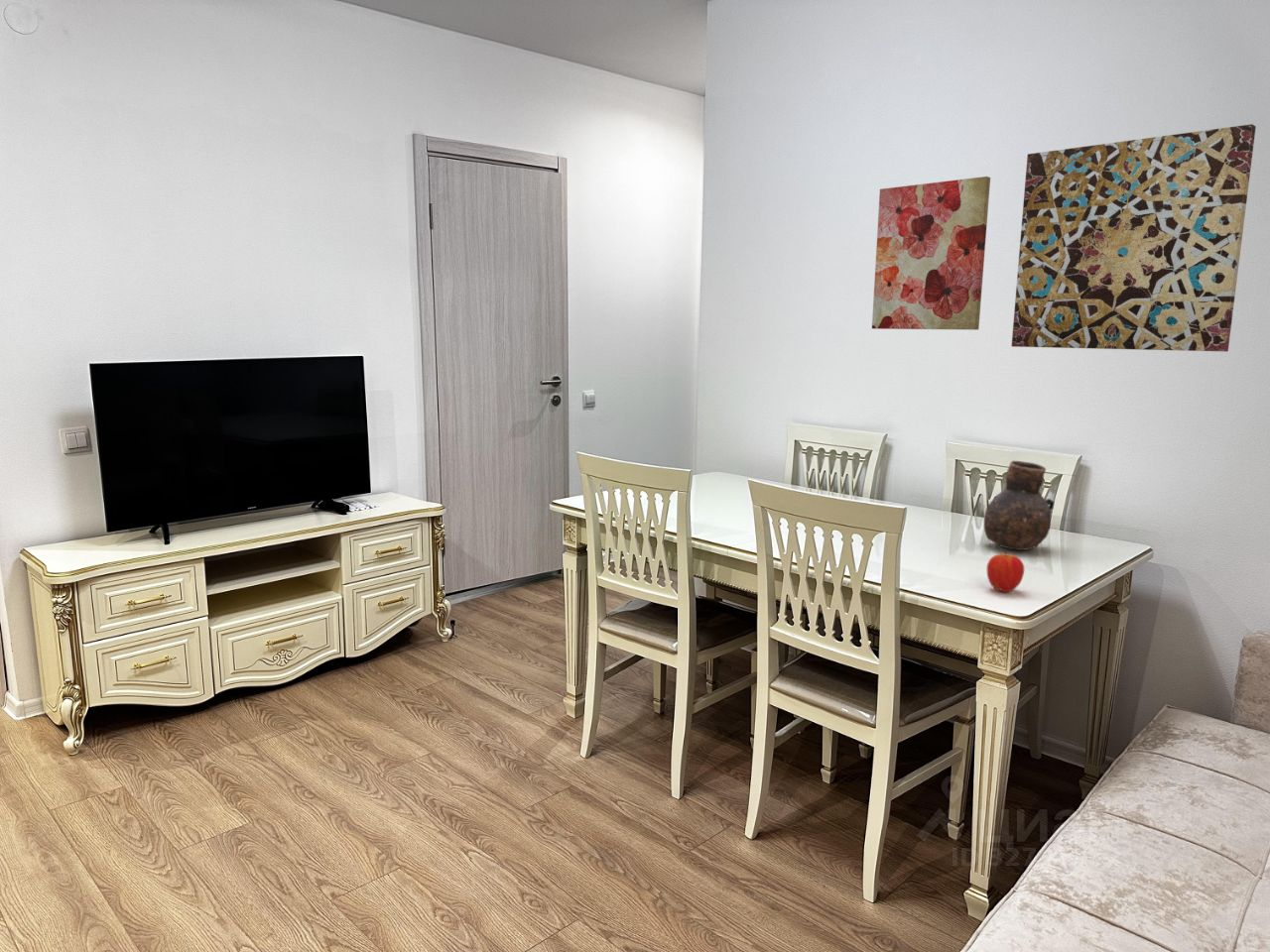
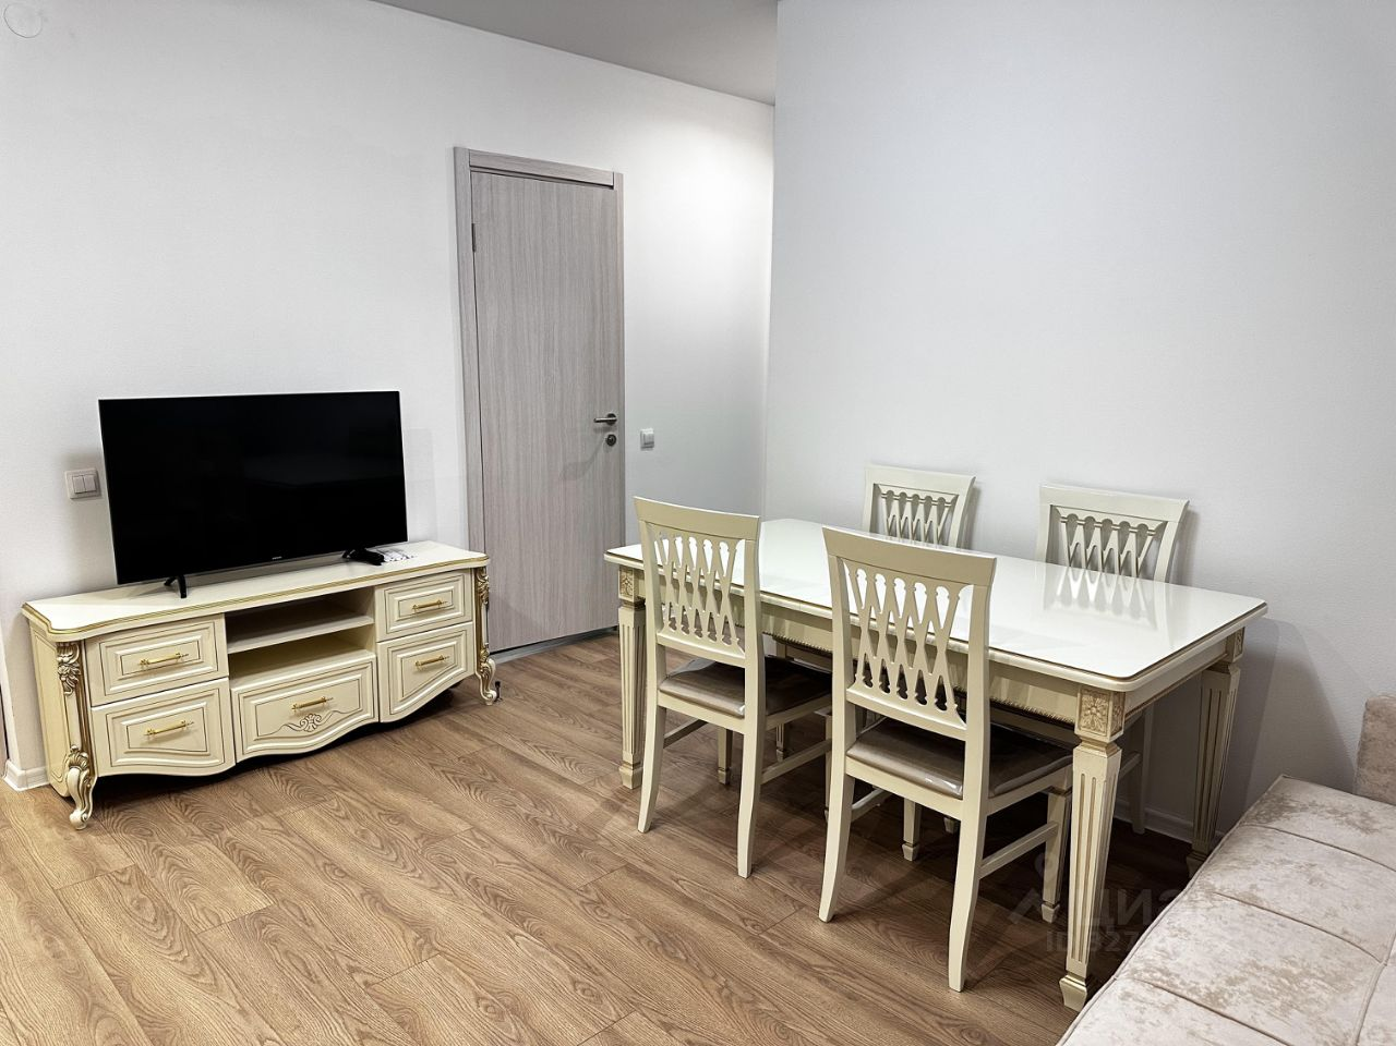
- wall art [1011,123,1257,352]
- apple [986,549,1025,593]
- vase [982,460,1055,551]
- wall art [871,176,991,331]
